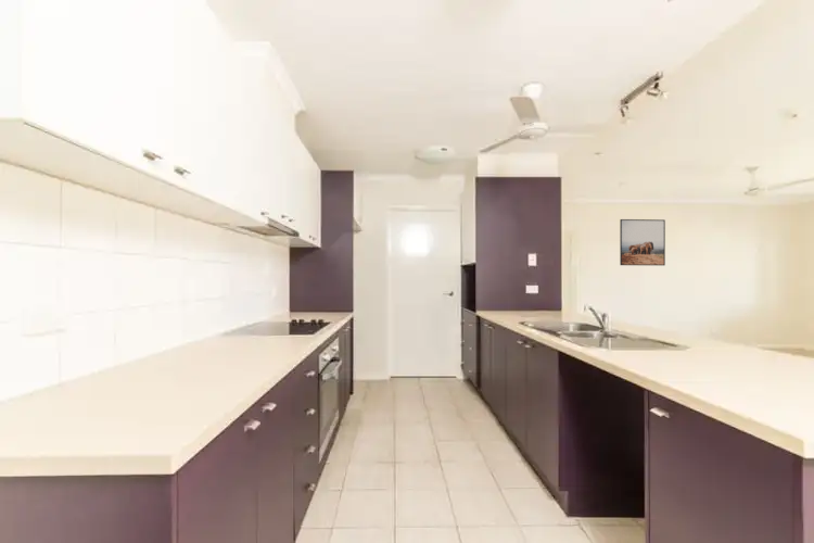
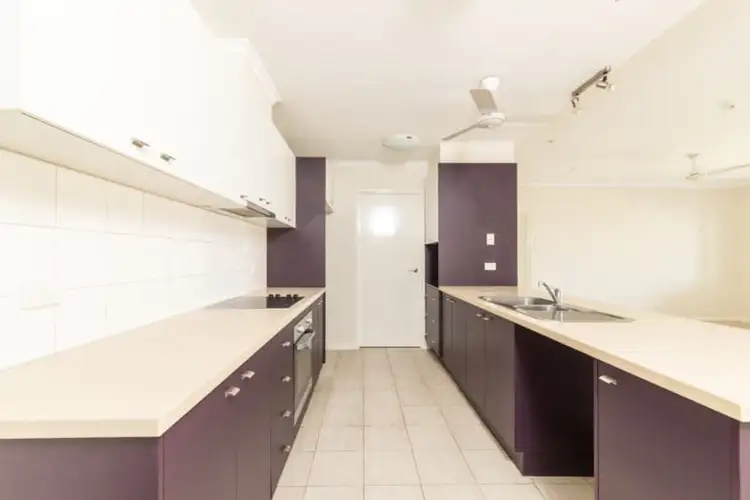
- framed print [619,218,666,266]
